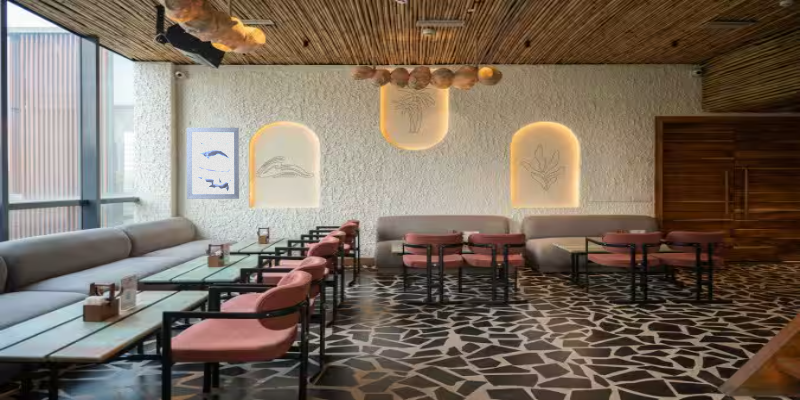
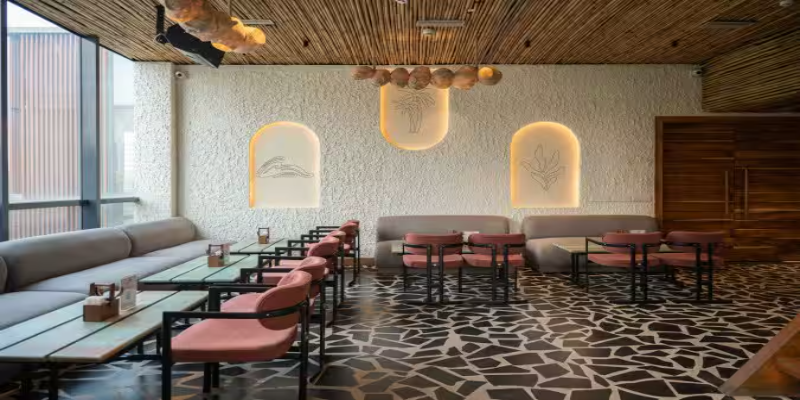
- wall art [186,127,240,200]
